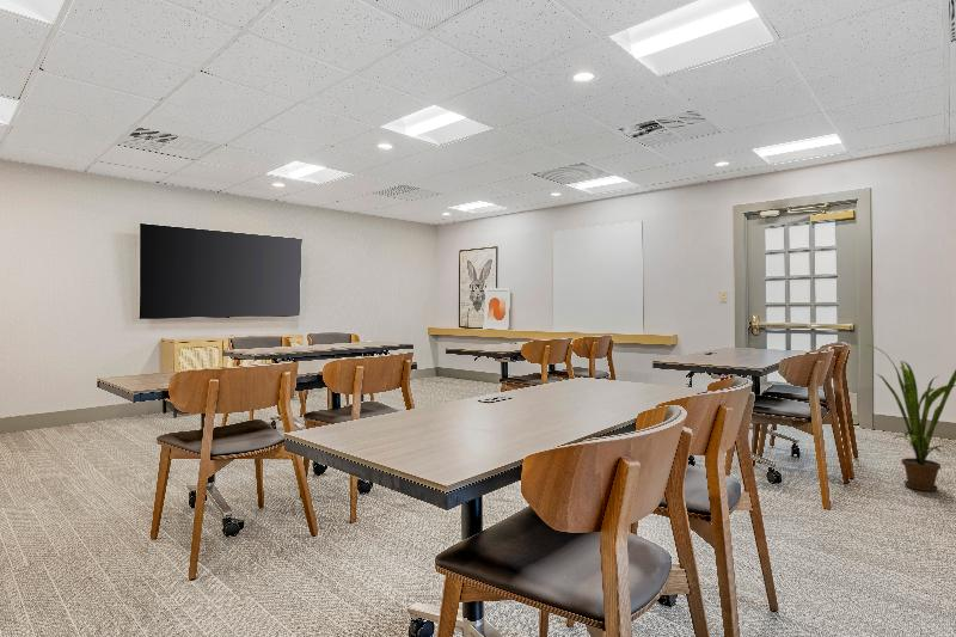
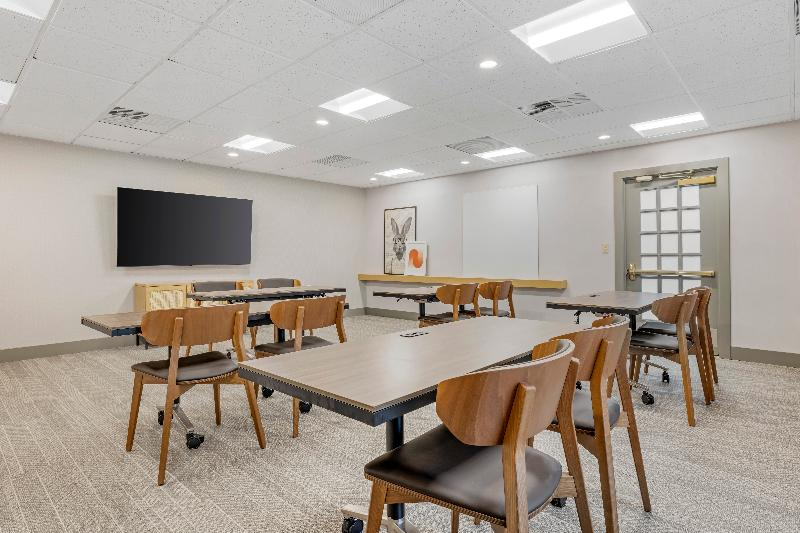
- house plant [868,344,956,492]
